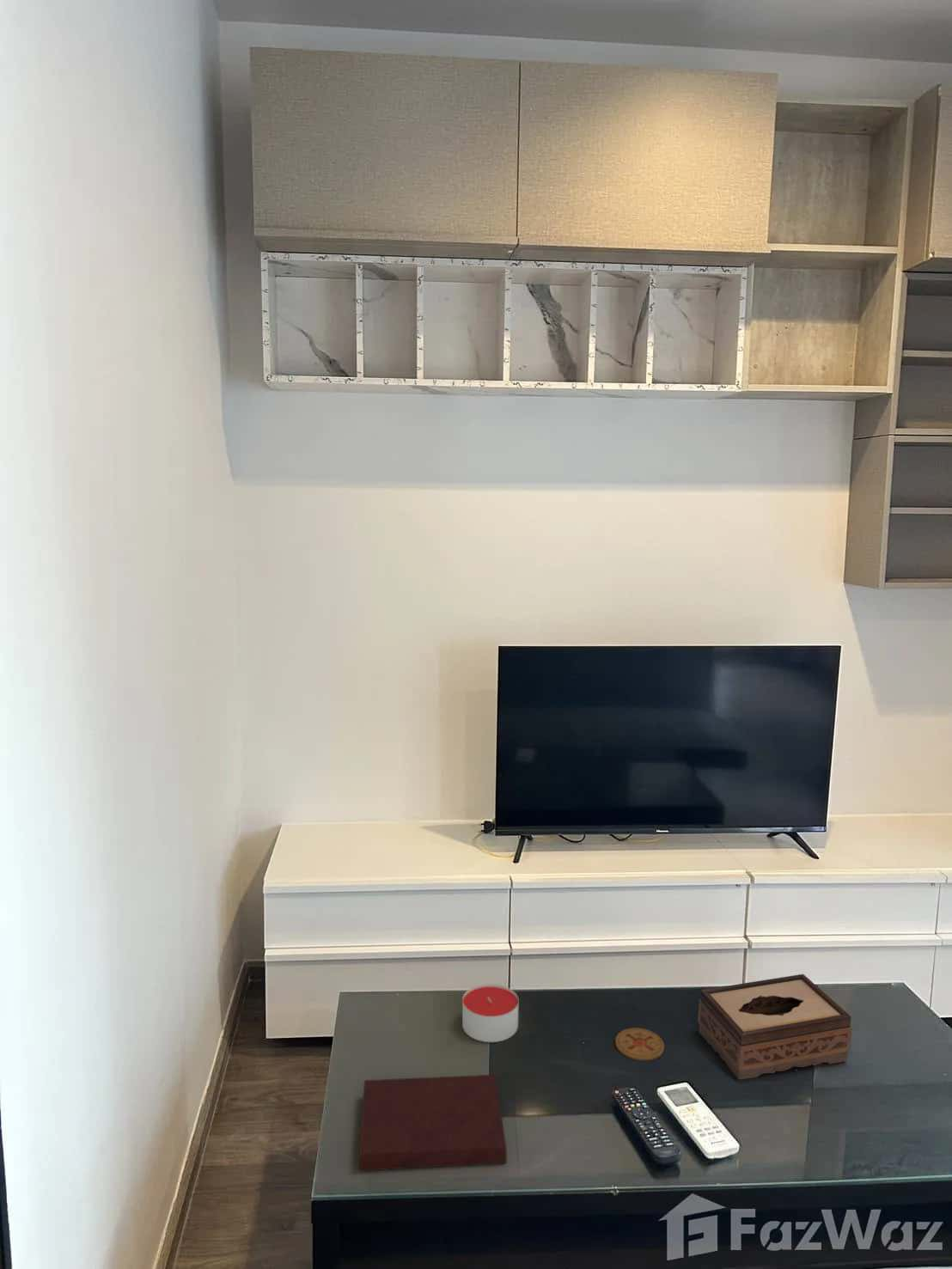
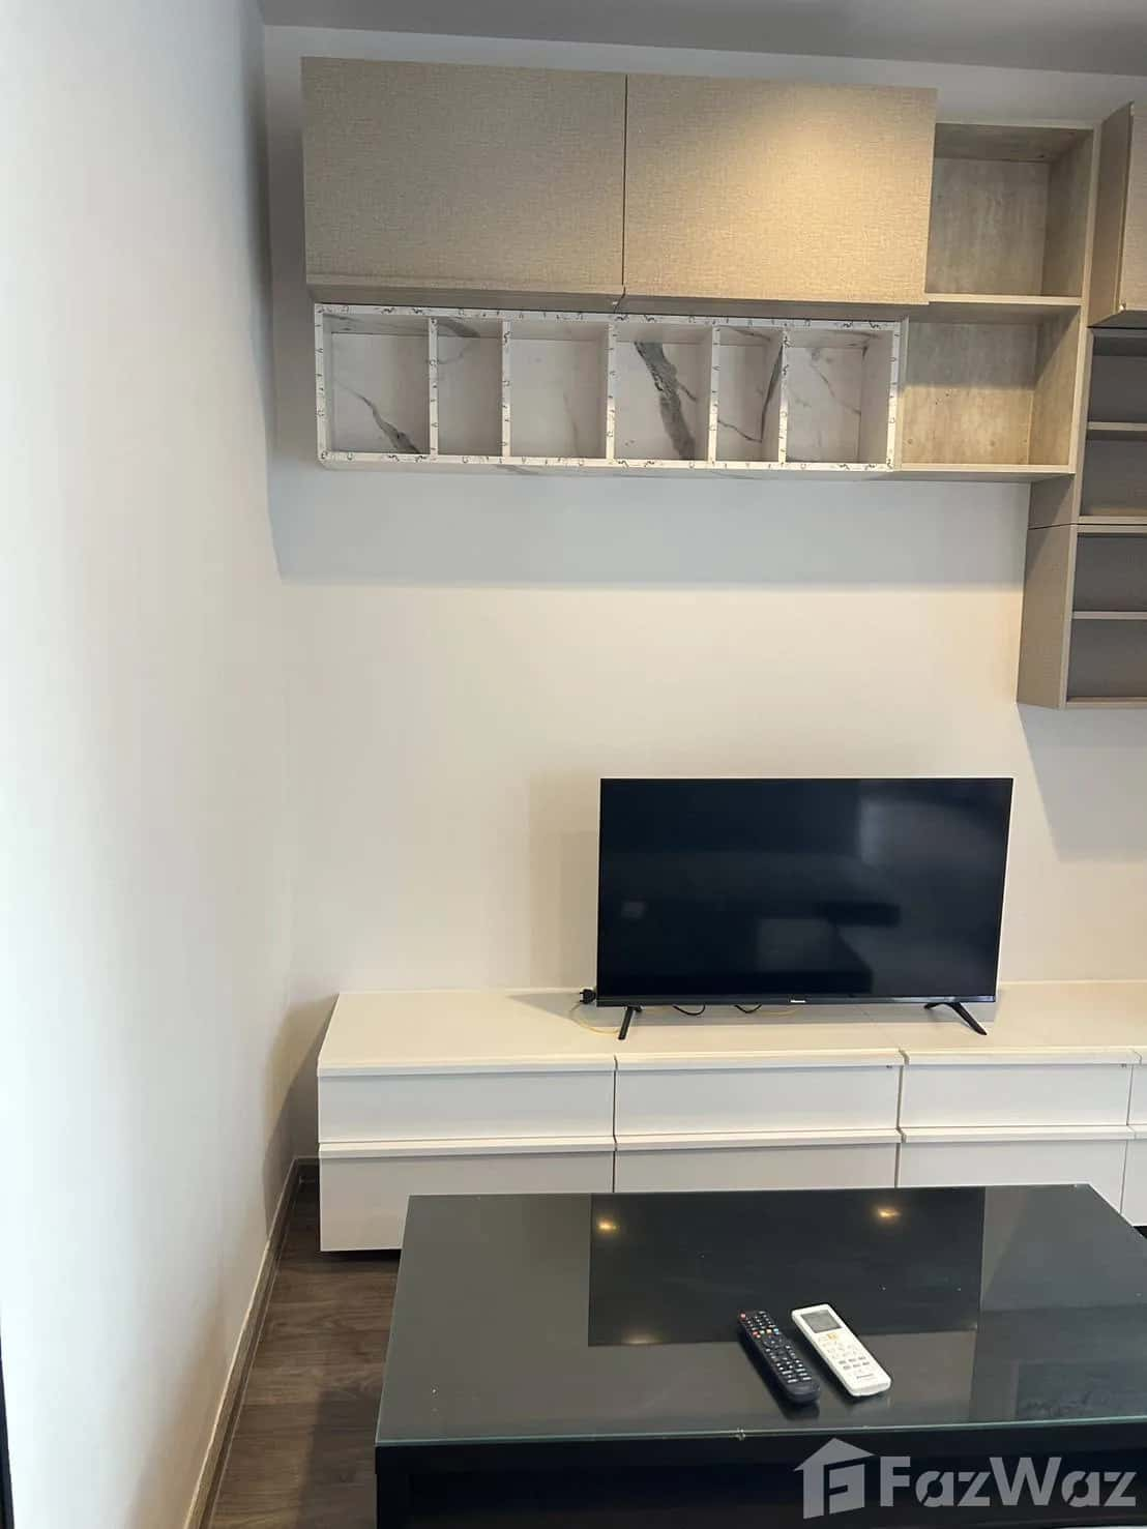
- tissue box [697,973,852,1081]
- coaster [614,1028,665,1061]
- candle [461,983,519,1043]
- notebook [358,1074,507,1172]
